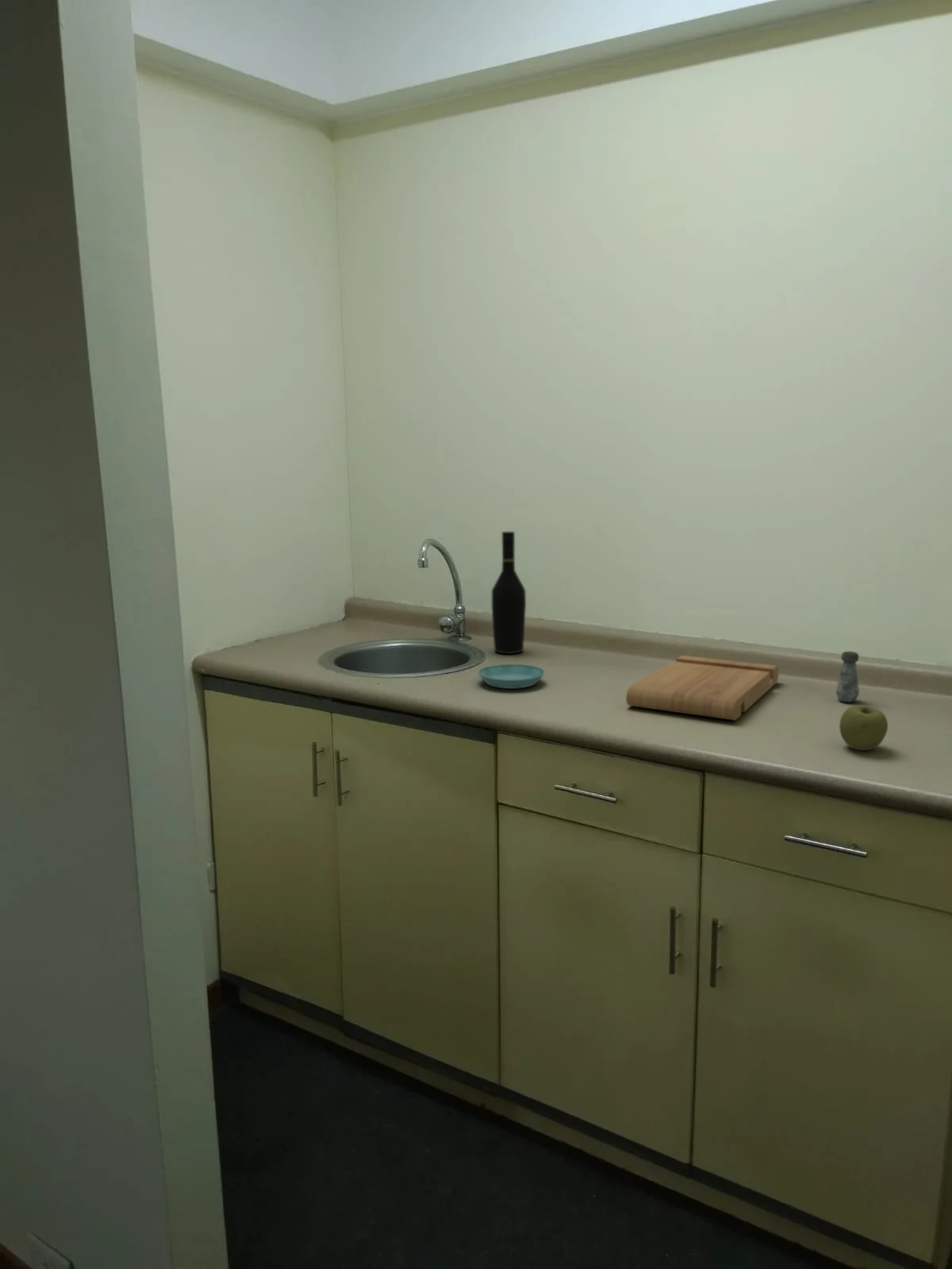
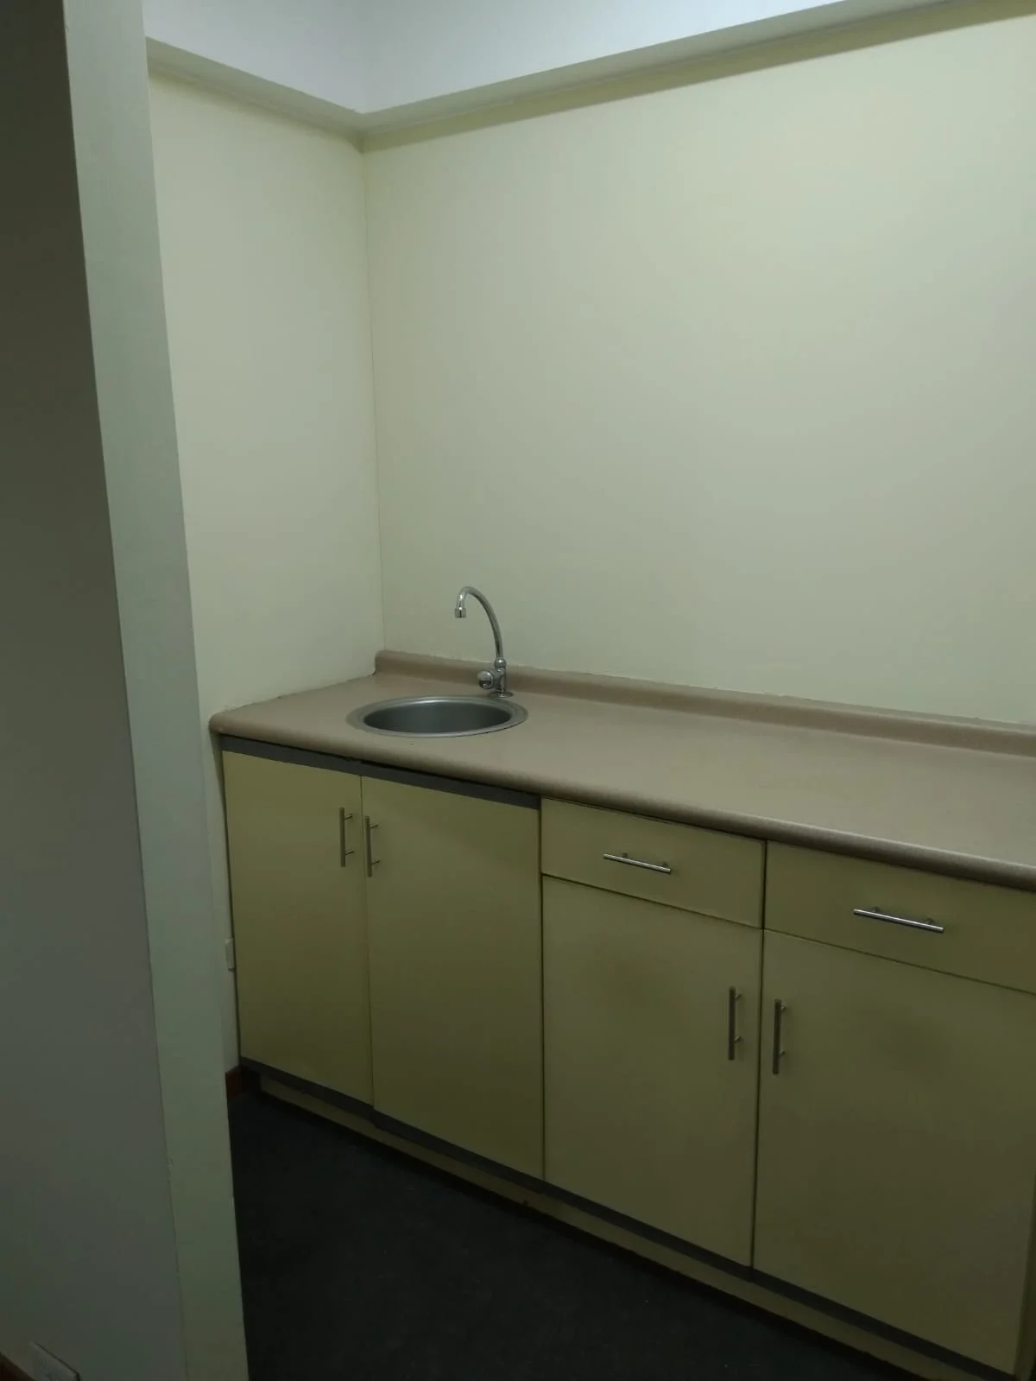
- salt shaker [835,651,860,703]
- apple [839,705,889,752]
- saucer [477,663,546,690]
- wine bottle [491,531,527,655]
- cutting board [625,655,780,721]
